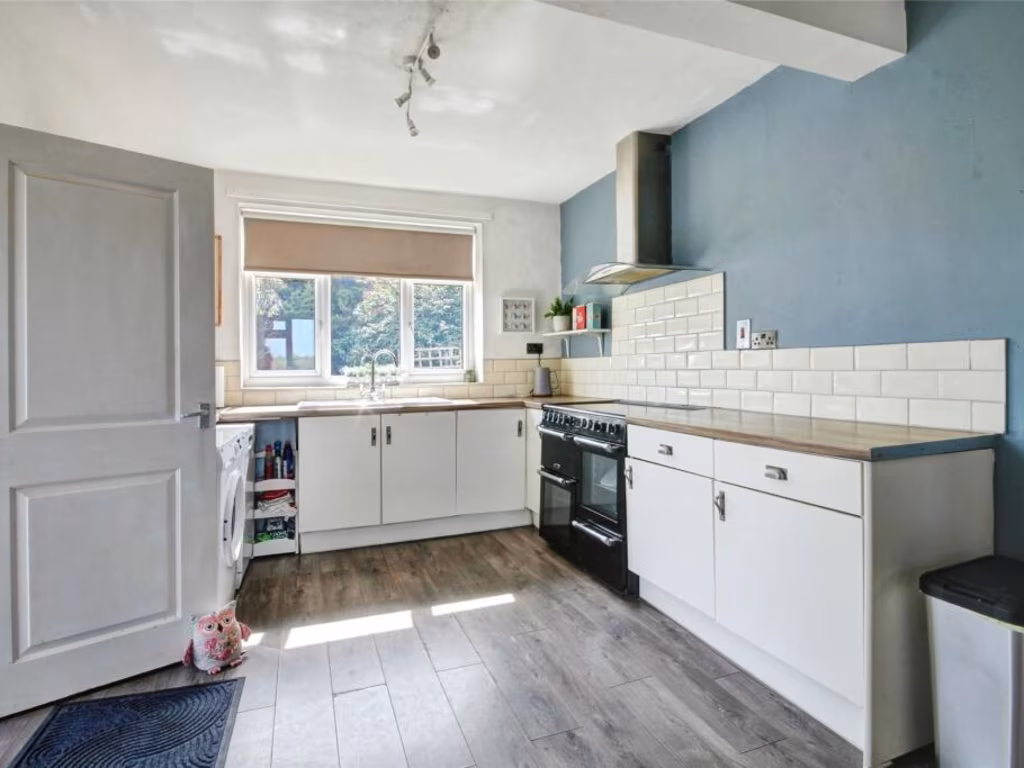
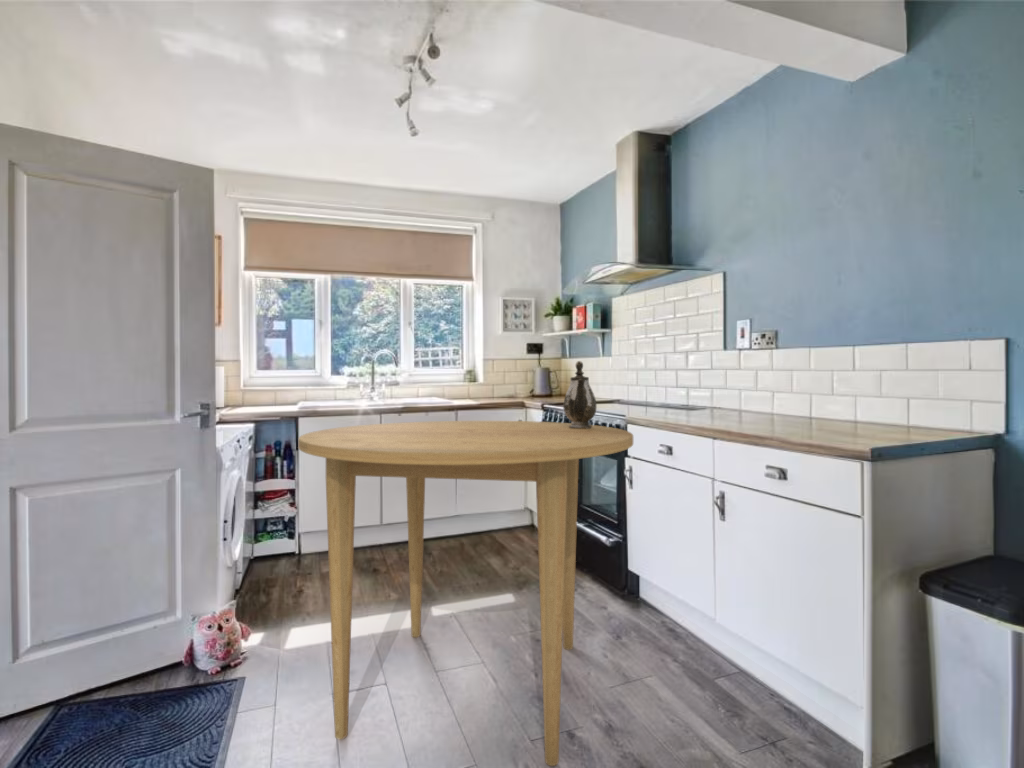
+ teapot [562,360,597,429]
+ dining table [297,420,634,767]
